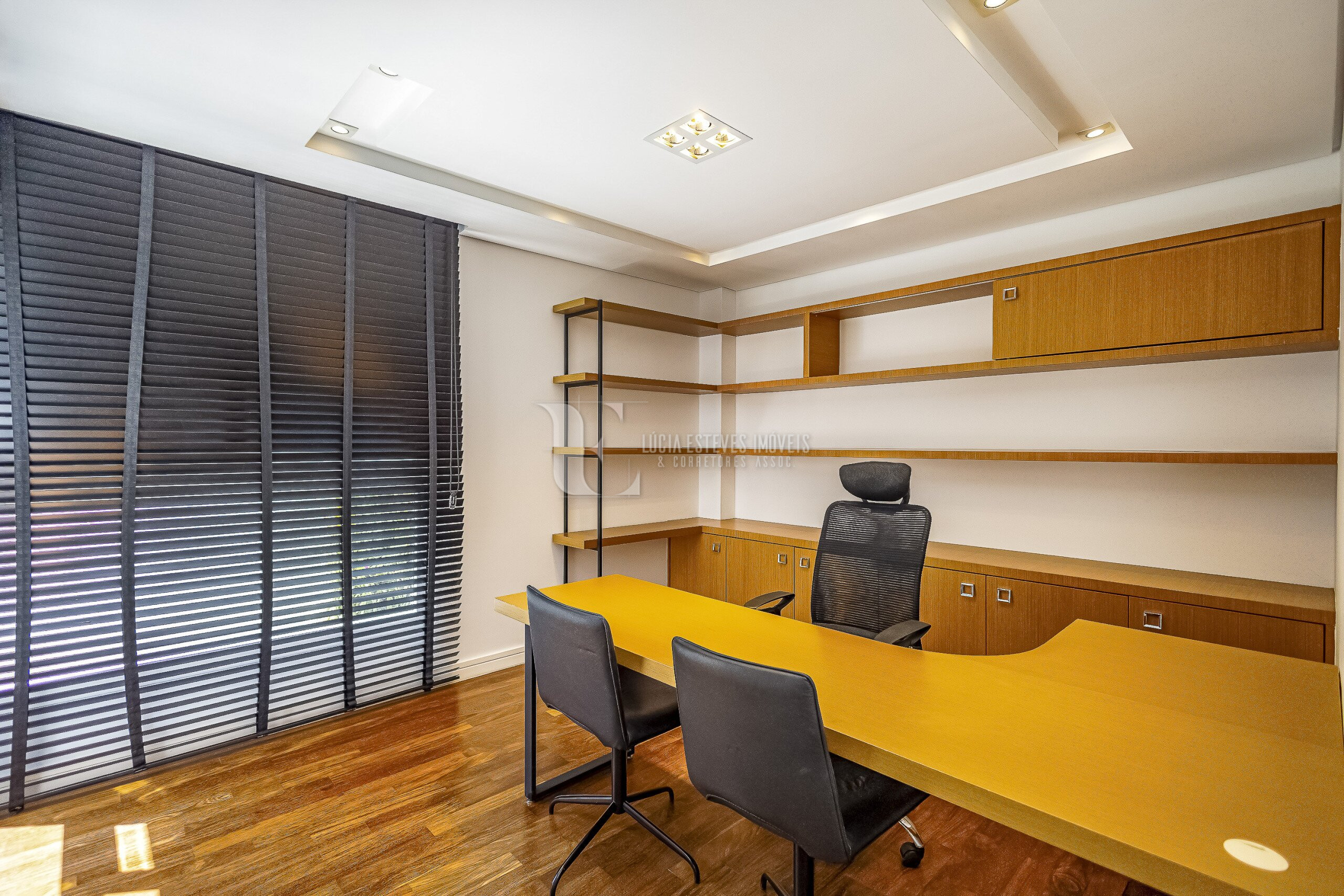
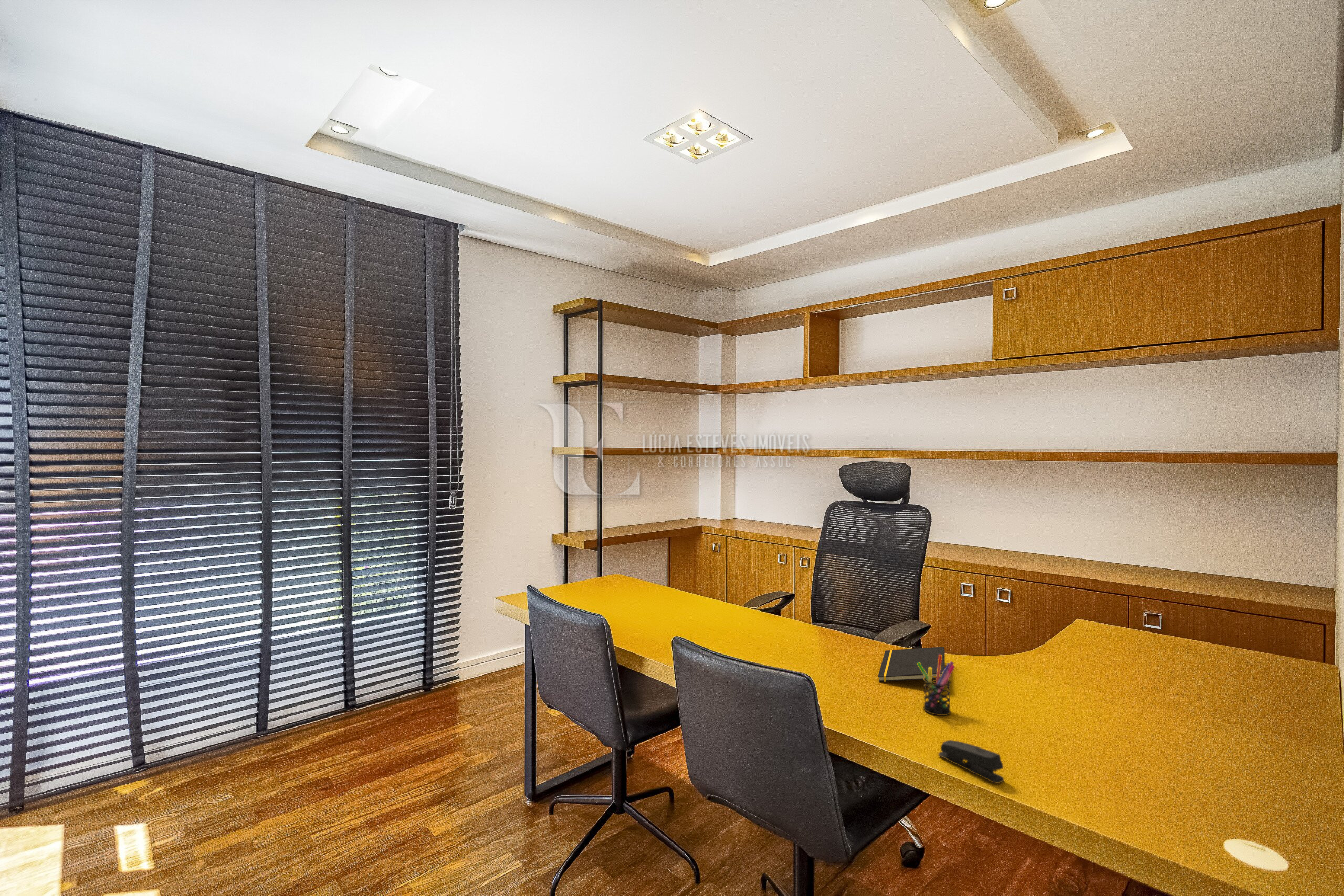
+ stapler [938,740,1004,784]
+ notepad [877,646,946,682]
+ pen holder [917,655,956,716]
